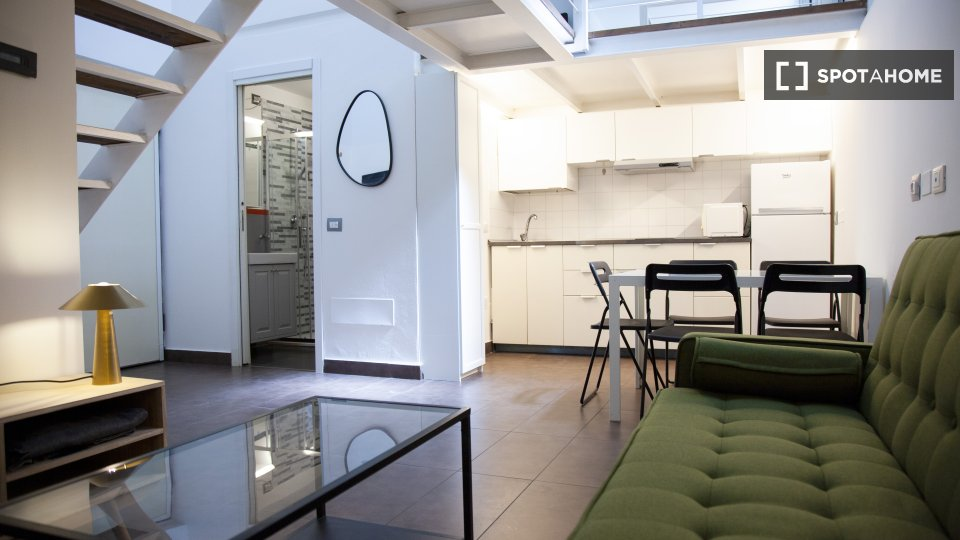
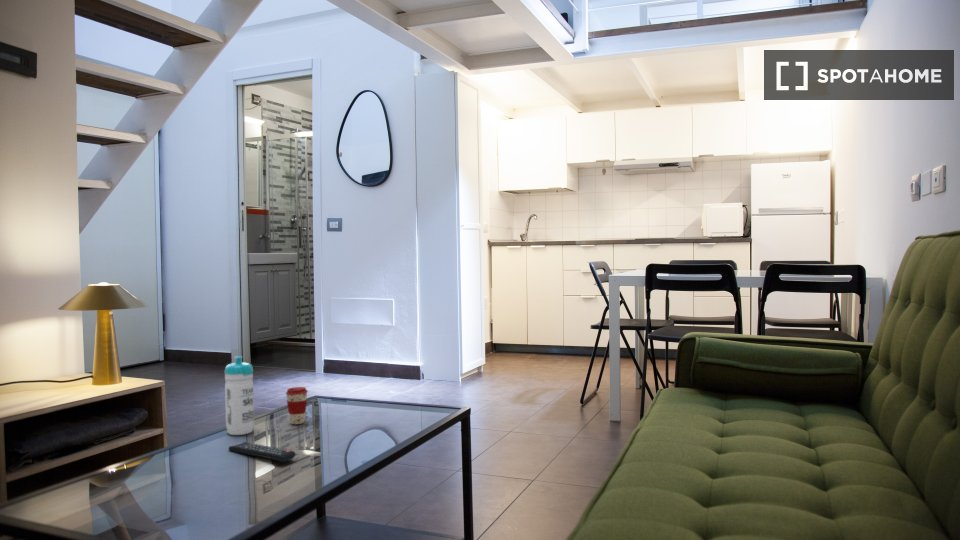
+ coffee cup [285,386,309,425]
+ remote control [227,441,296,463]
+ water bottle [224,355,255,436]
